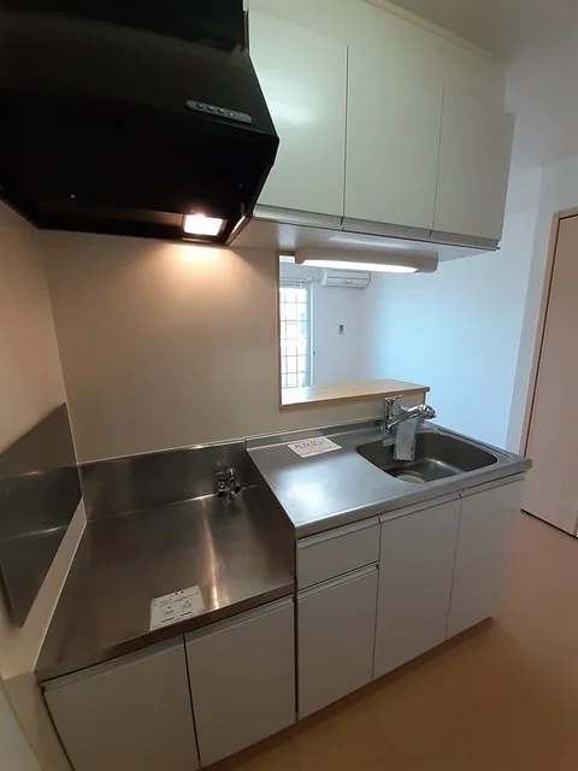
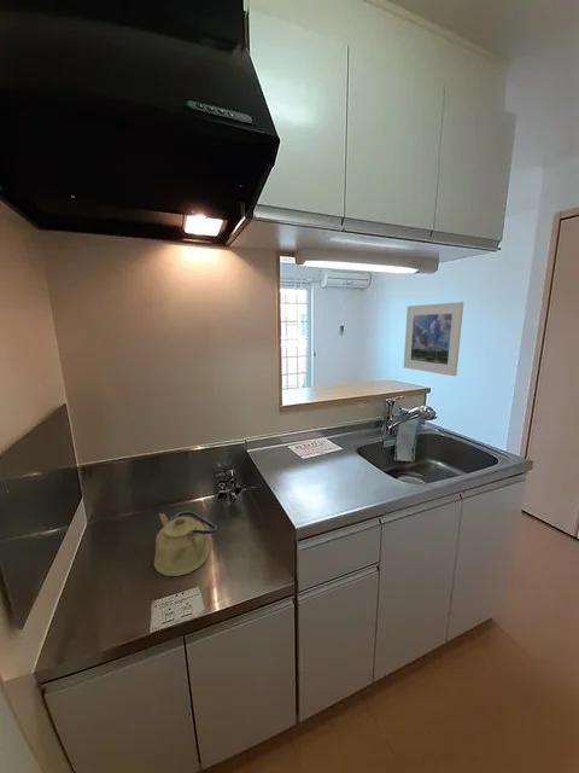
+ kettle [153,511,218,577]
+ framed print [403,301,464,377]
